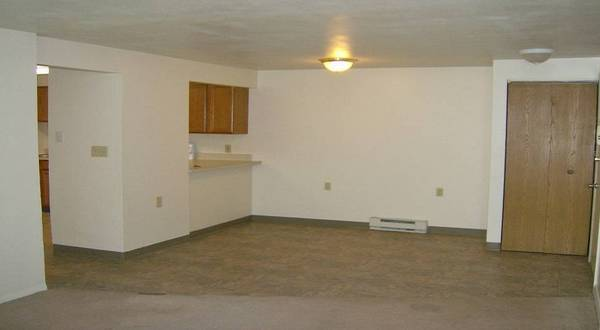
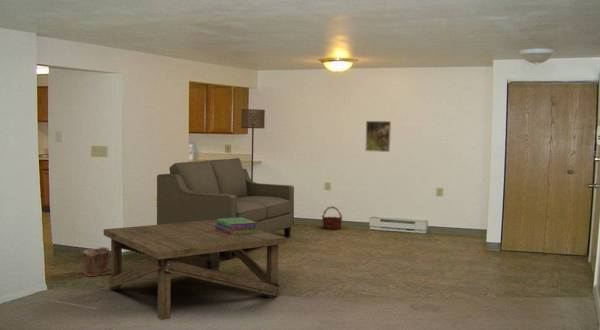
+ sofa [156,157,295,260]
+ plant pot [81,246,111,277]
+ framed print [365,120,392,153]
+ floor lamp [240,108,266,181]
+ coffee table [103,220,287,321]
+ stack of books [215,217,258,235]
+ basket [321,205,343,230]
